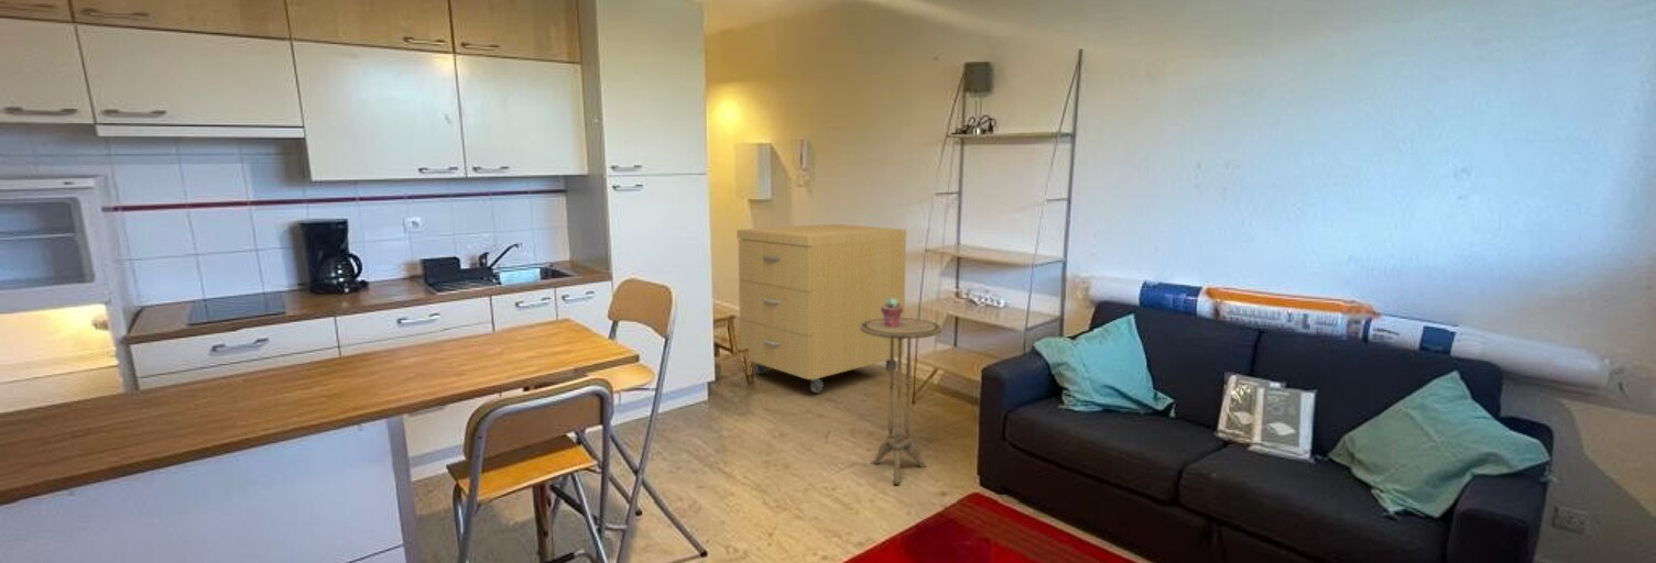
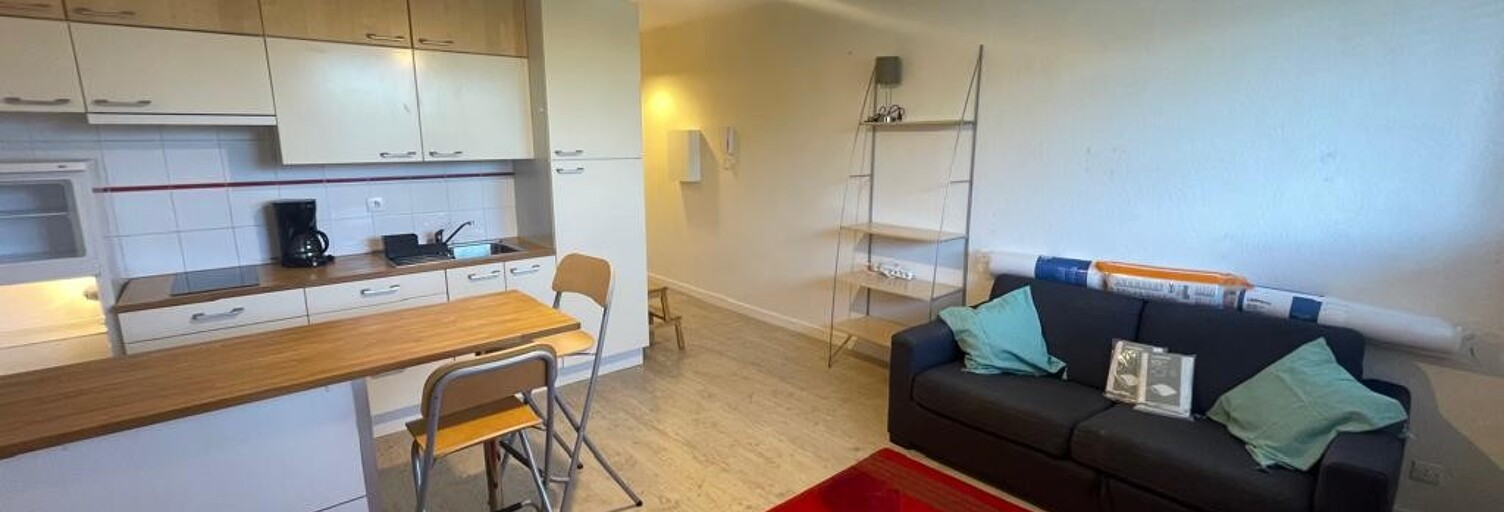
- potted succulent [881,298,903,328]
- side table [860,317,943,486]
- storage cabinet [736,223,907,394]
